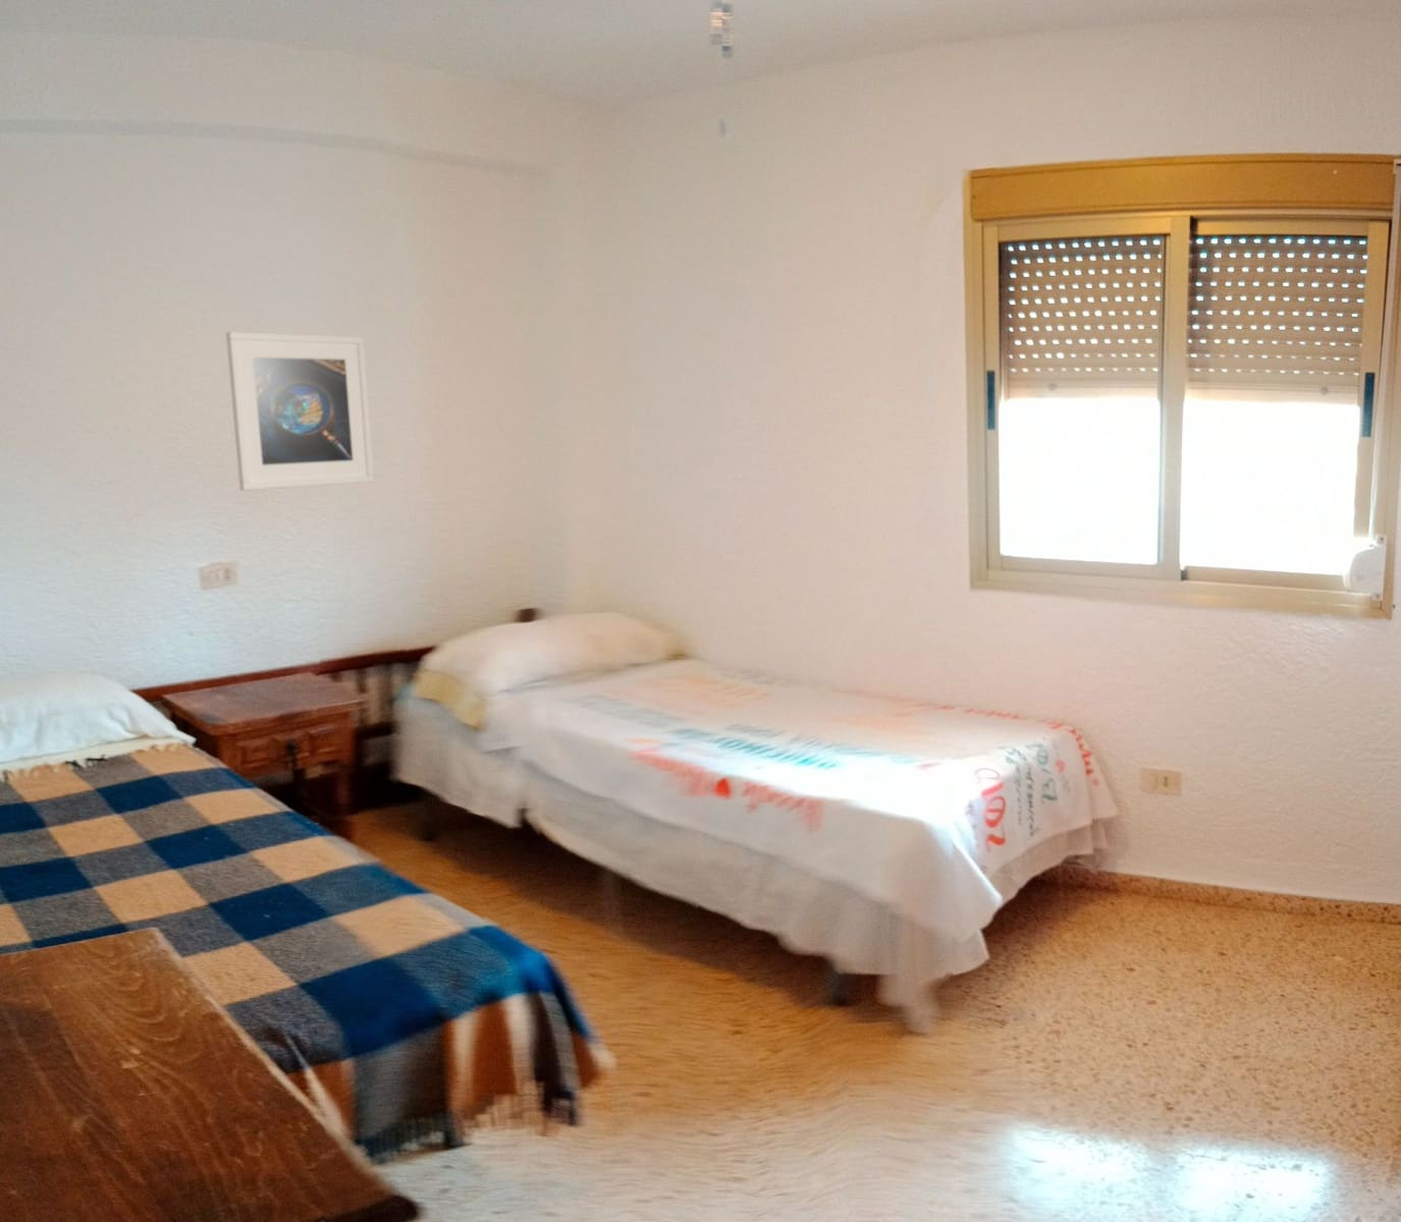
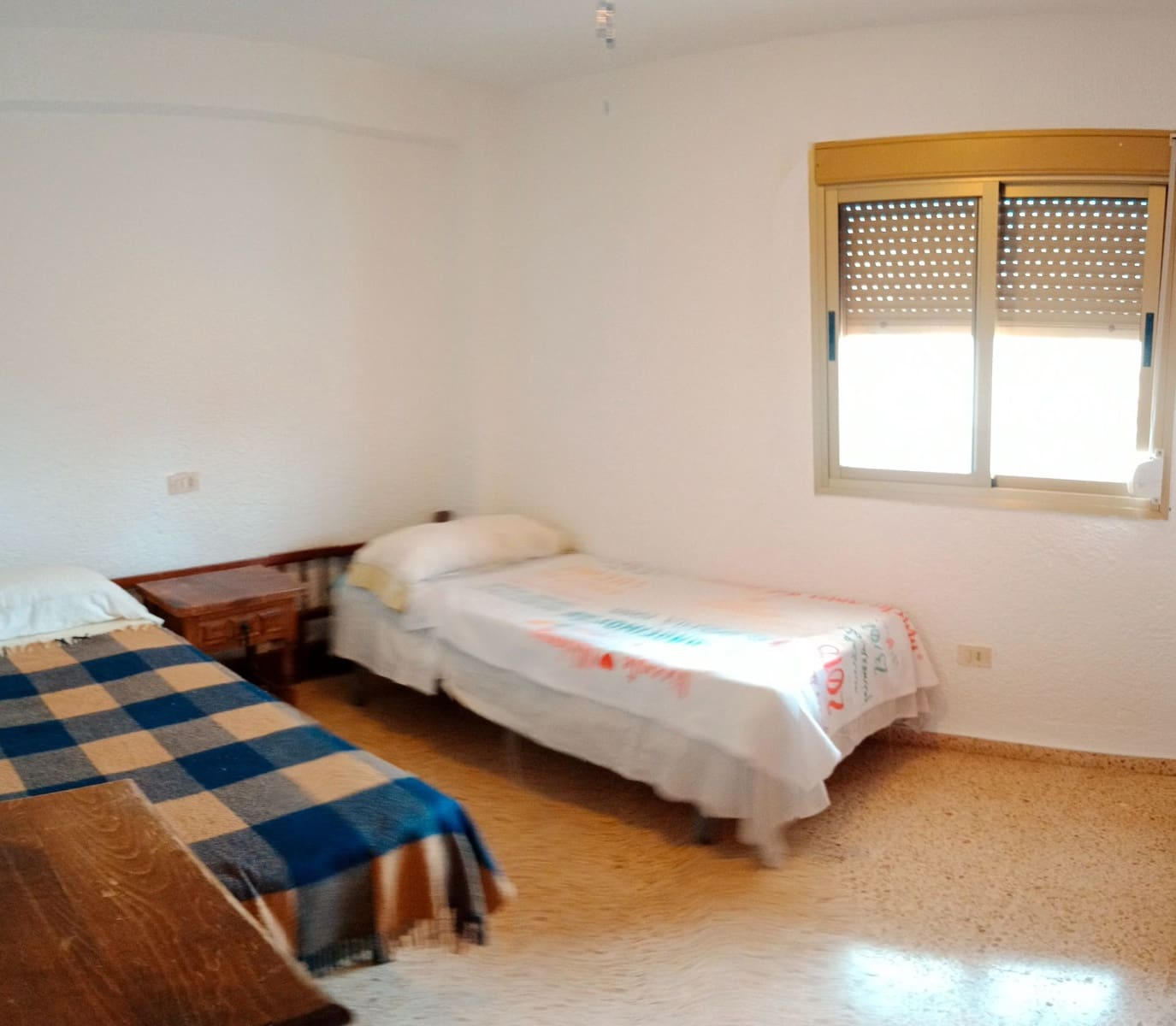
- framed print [225,331,375,492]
